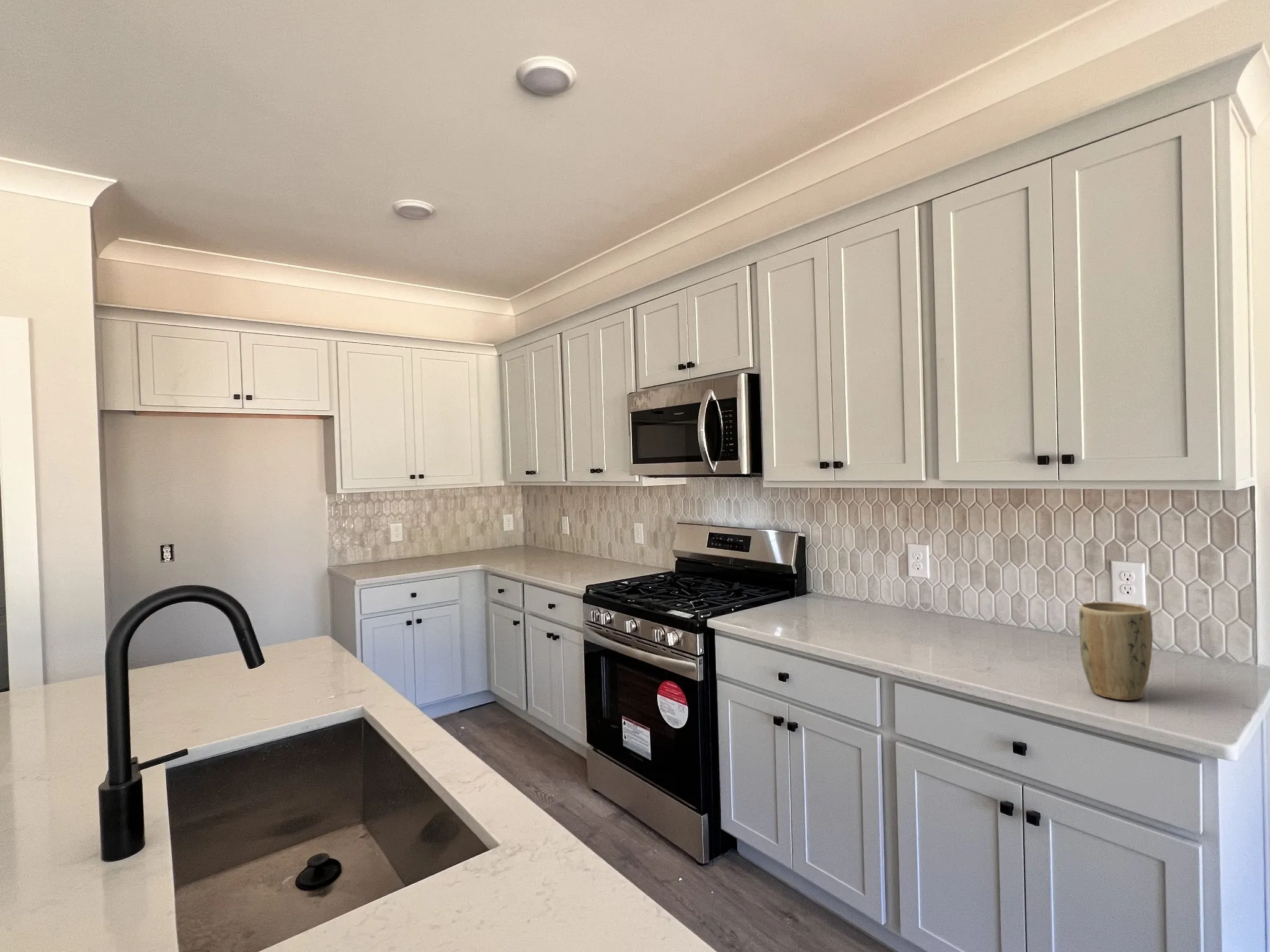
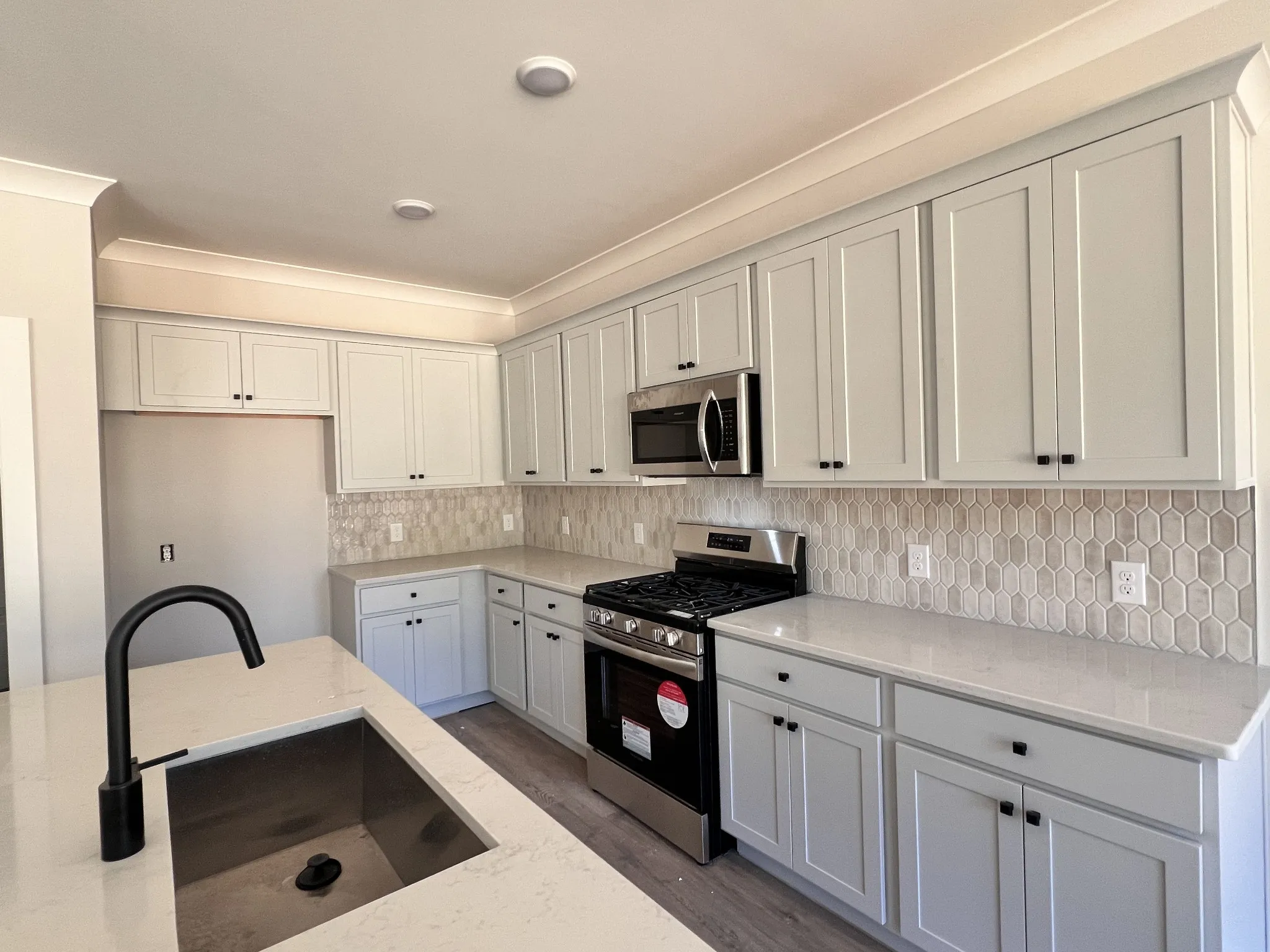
- plant pot [1078,601,1153,701]
